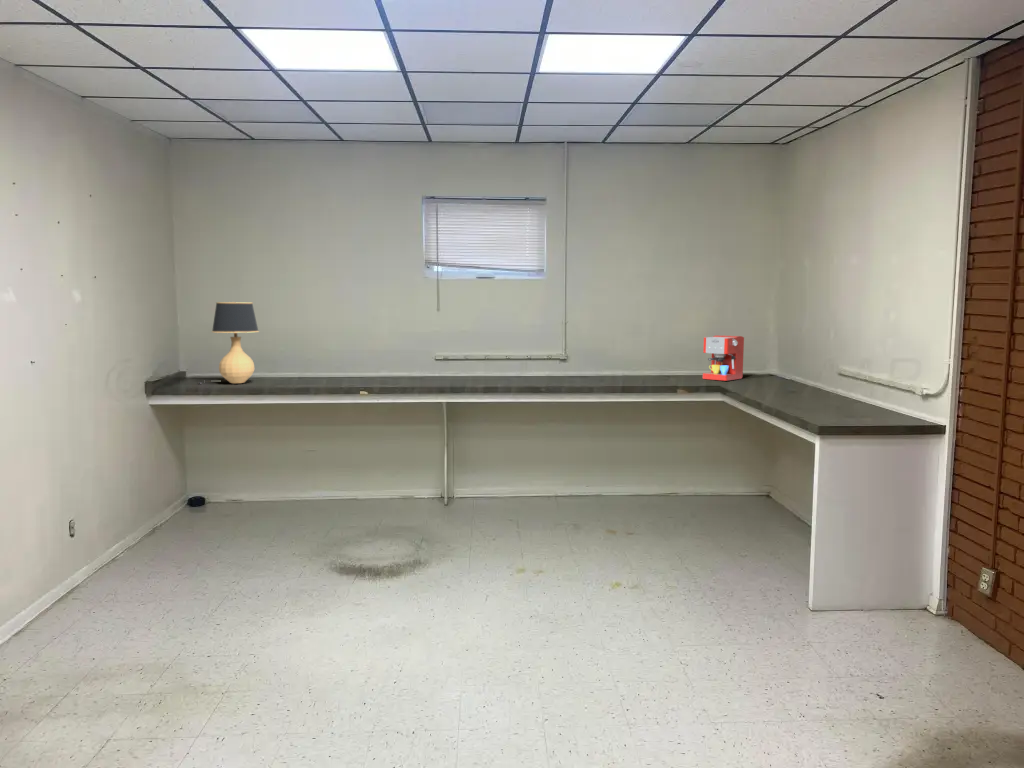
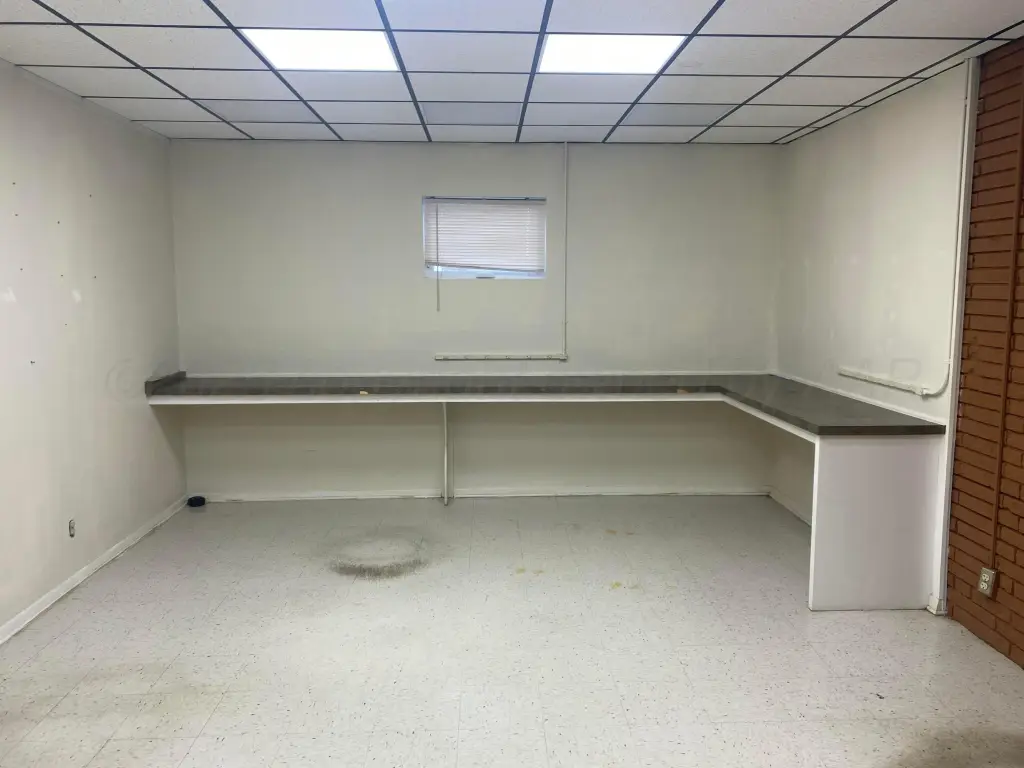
- table lamp [197,301,260,384]
- coffee maker [702,334,745,382]
